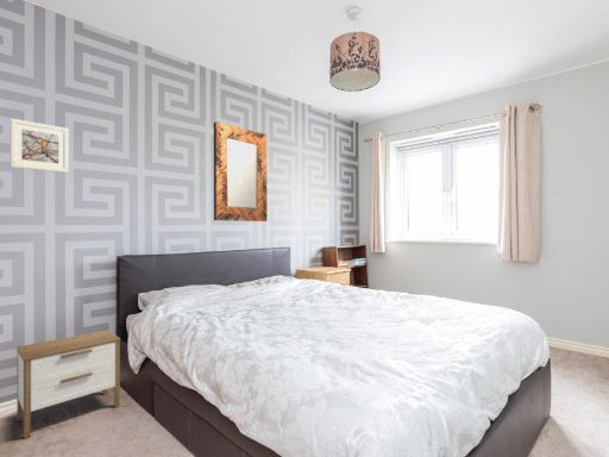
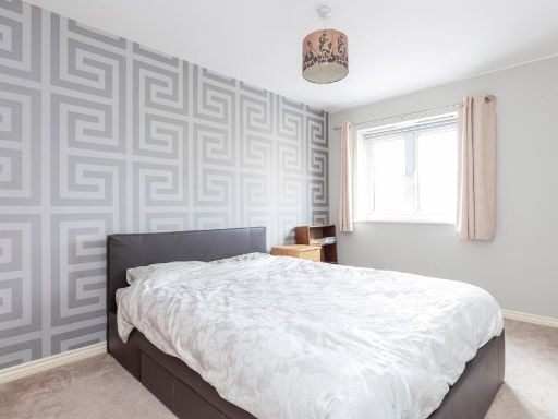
- nightstand [15,328,121,439]
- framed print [10,118,70,174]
- home mirror [213,120,269,223]
